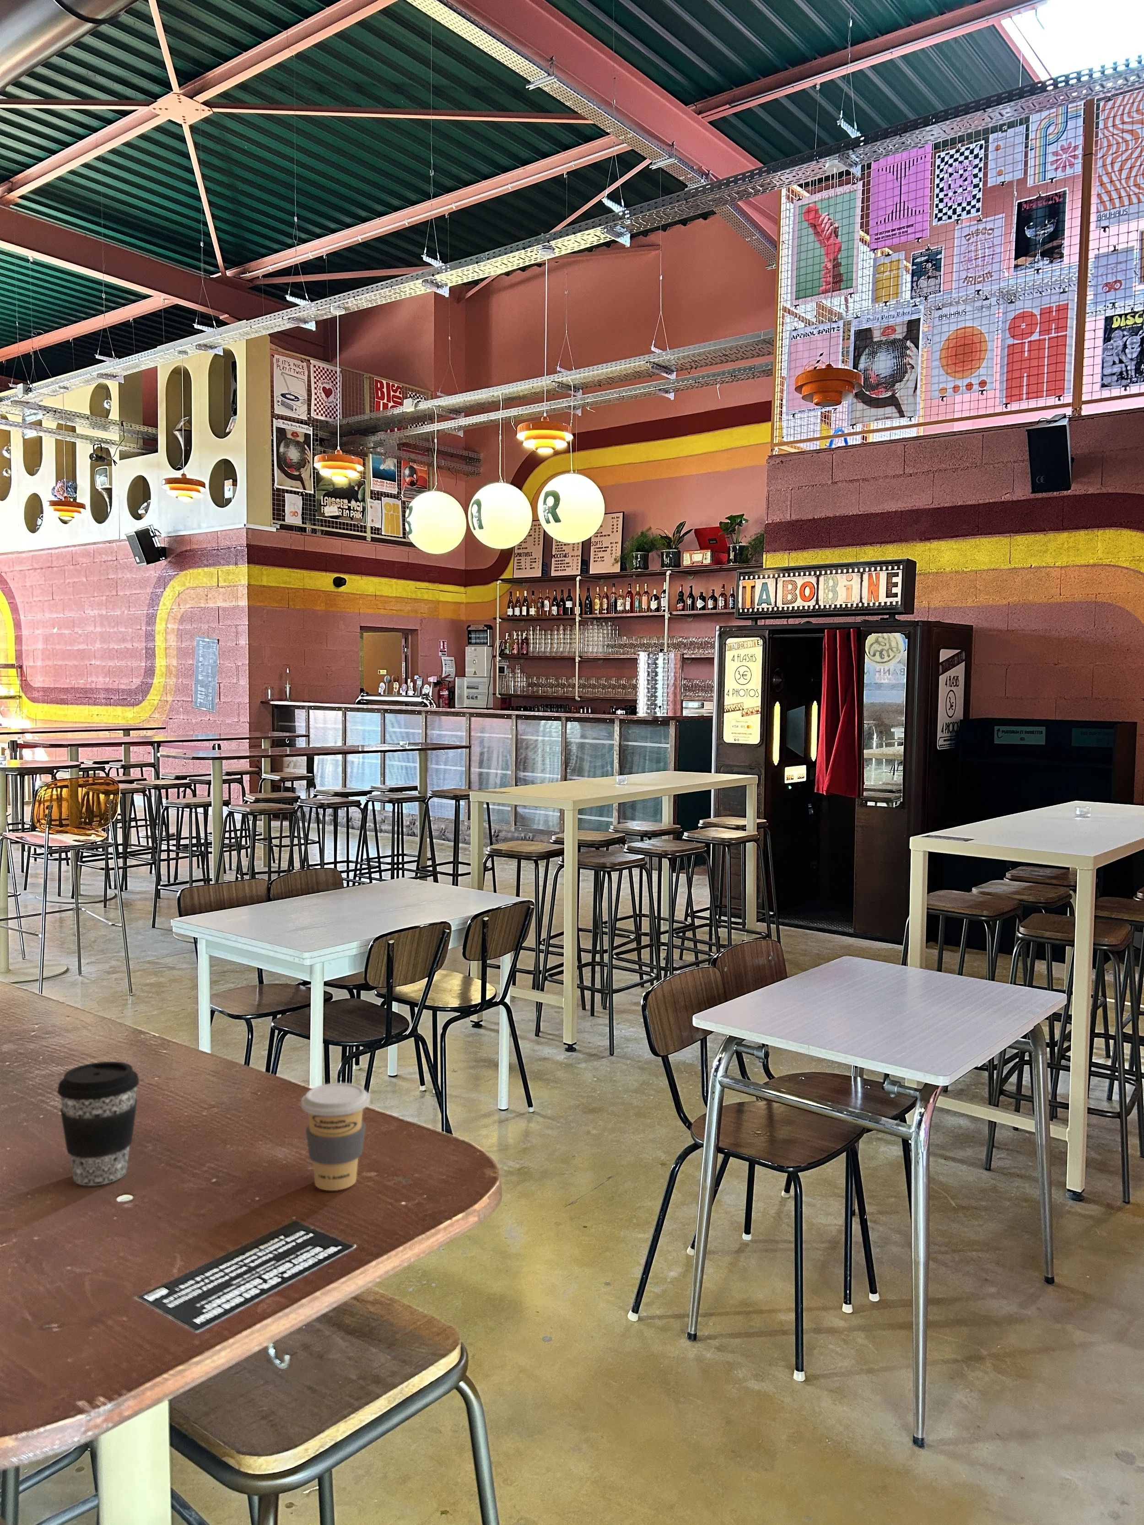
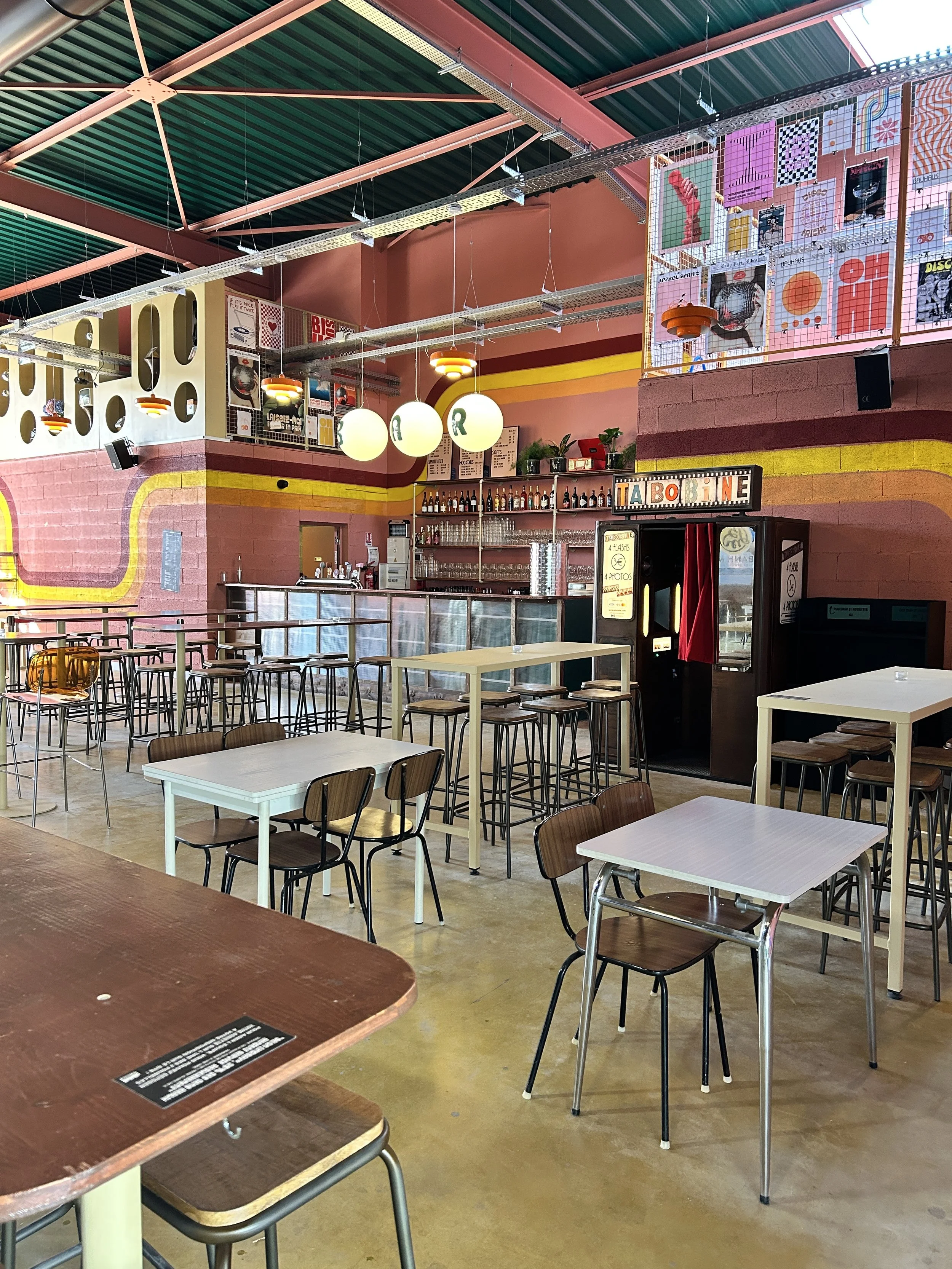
- coffee cup [56,1061,139,1186]
- coffee cup [300,1083,370,1191]
